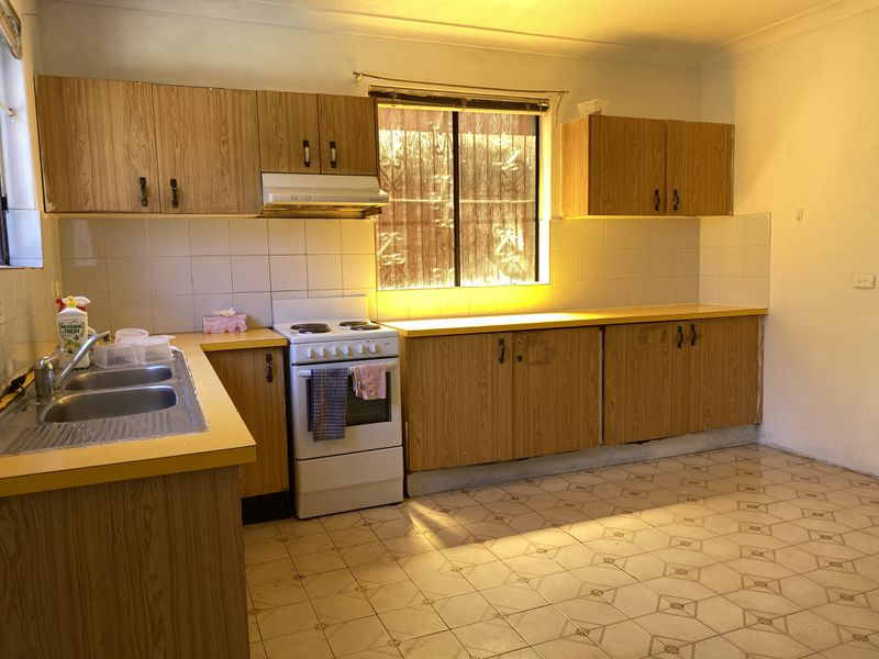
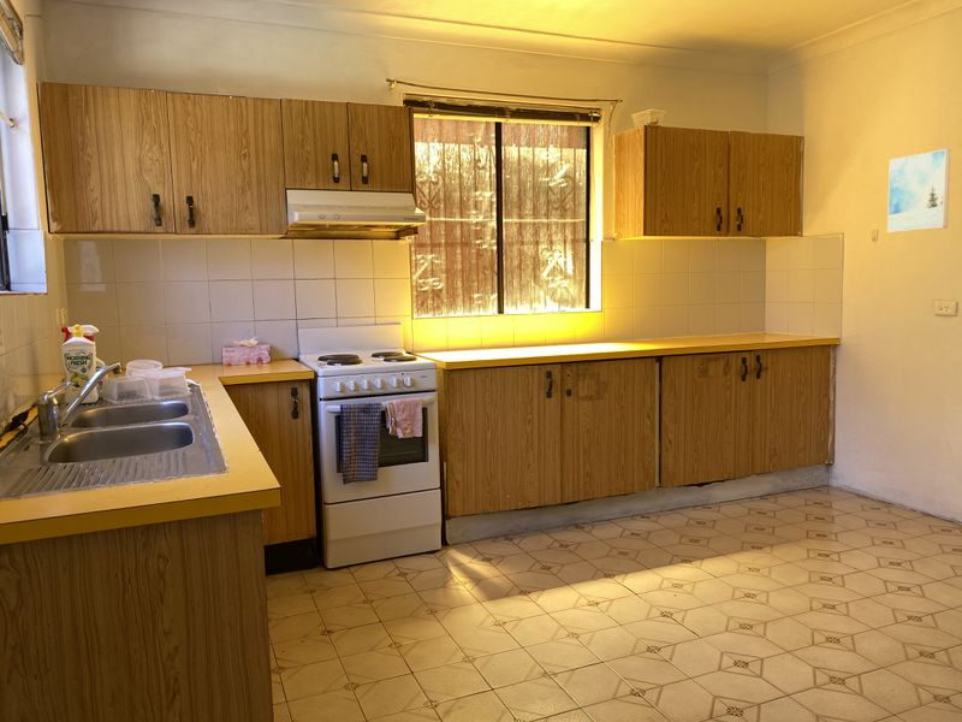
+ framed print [886,148,951,233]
